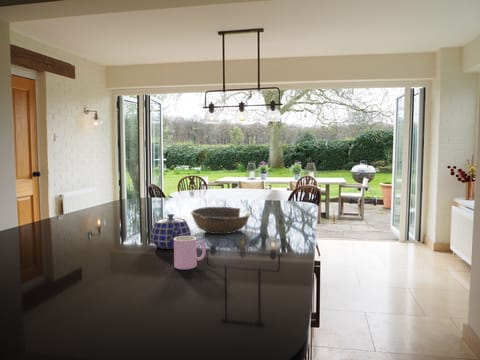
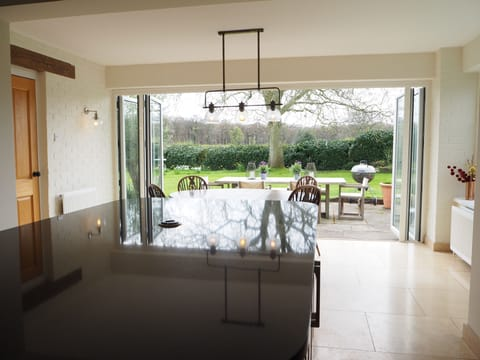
- teapot [149,213,192,250]
- bowl [190,206,252,235]
- cup [173,235,207,270]
